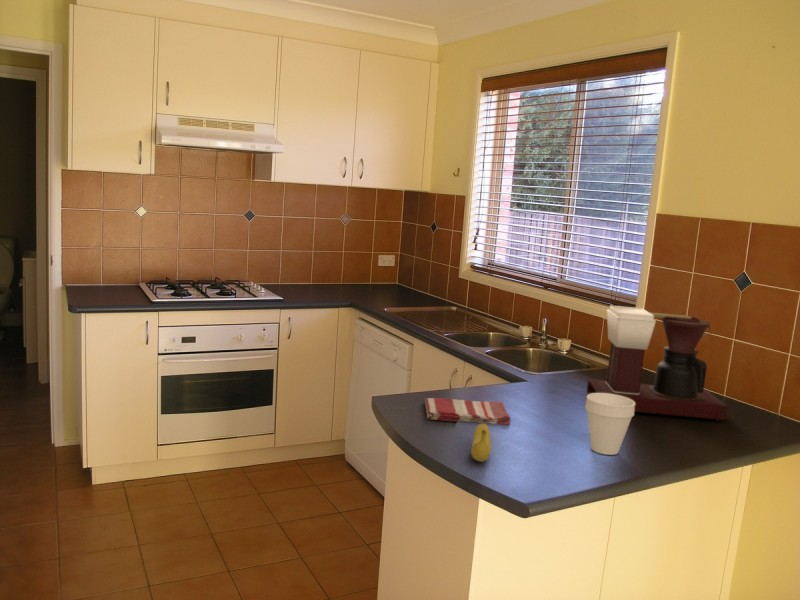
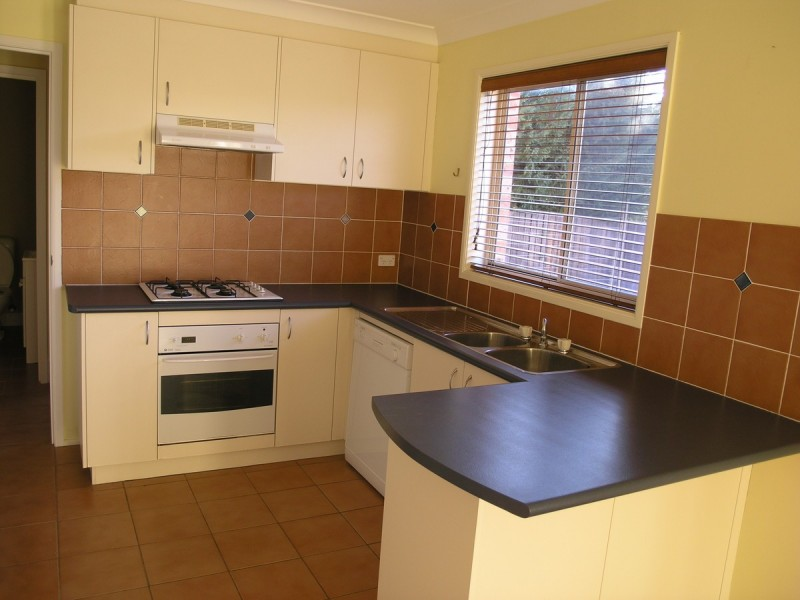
- fruit [470,423,492,463]
- cup [584,393,635,456]
- coffee maker [586,305,728,423]
- dish towel [424,397,512,426]
